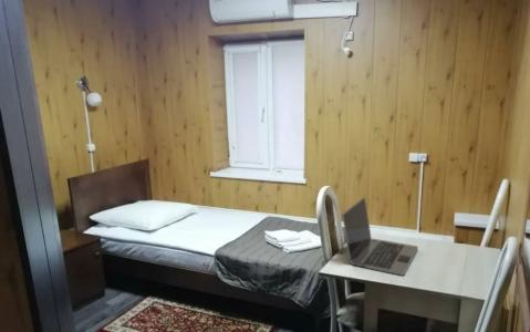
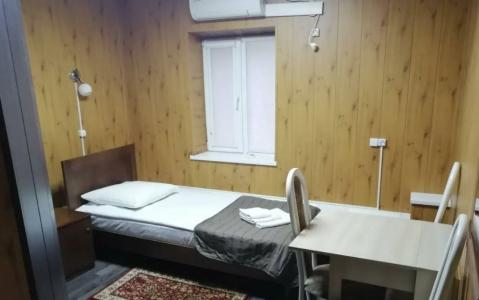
- laptop [341,196,419,277]
